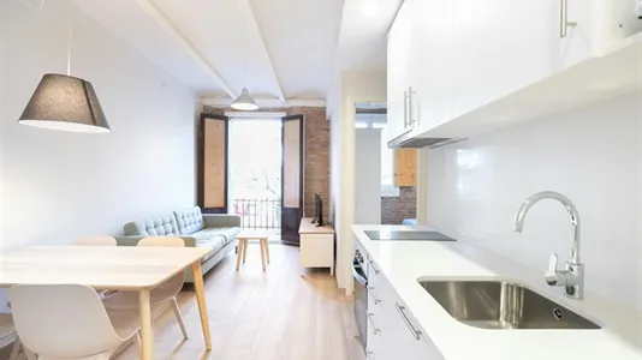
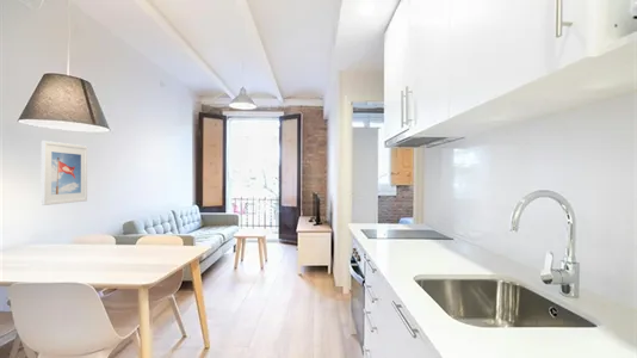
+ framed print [41,140,88,206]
